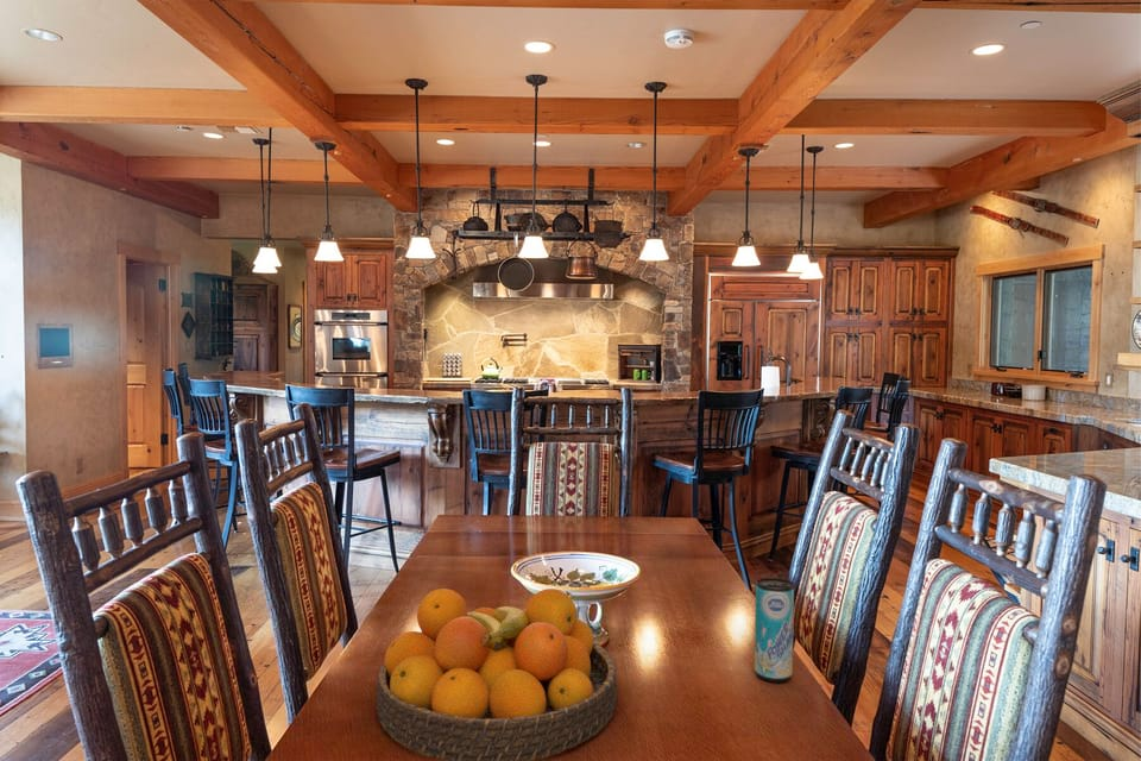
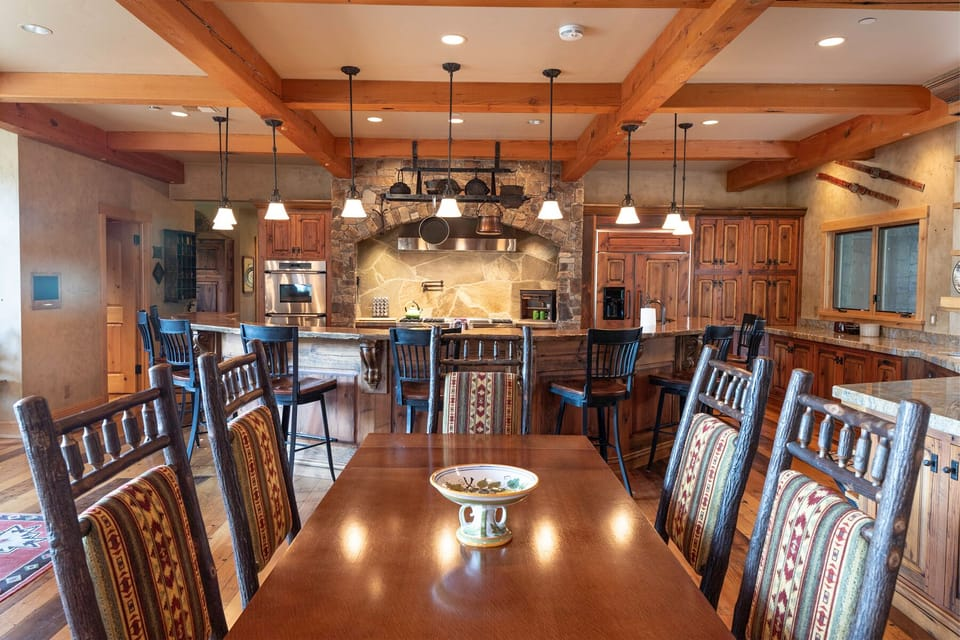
- fruit bowl [376,587,618,761]
- beverage can [754,577,795,683]
